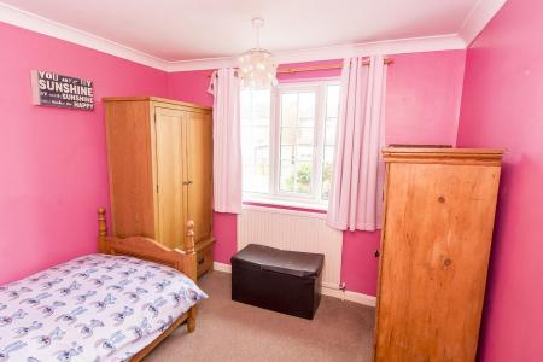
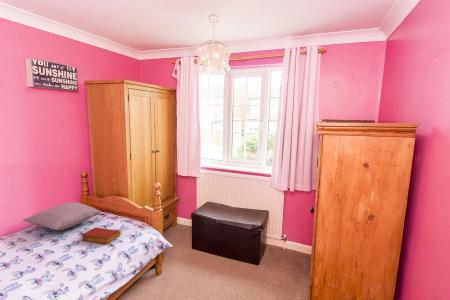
+ book [80,226,121,245]
+ pillow [22,201,102,231]
